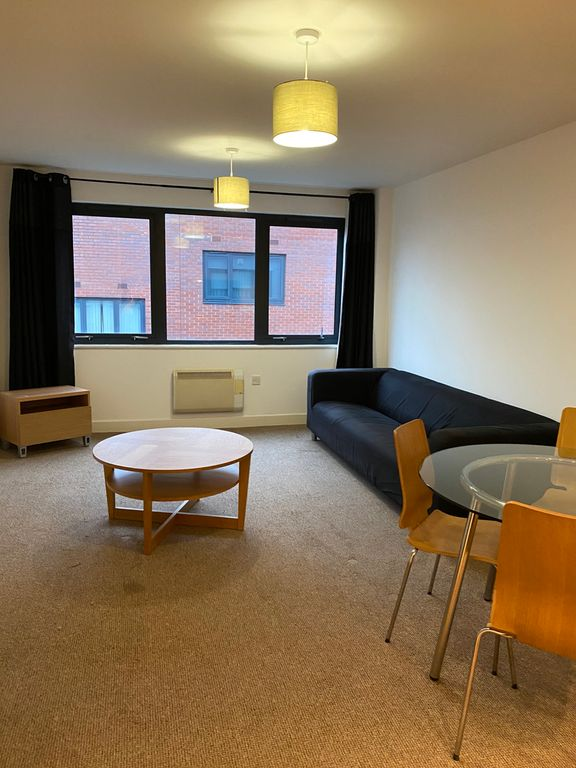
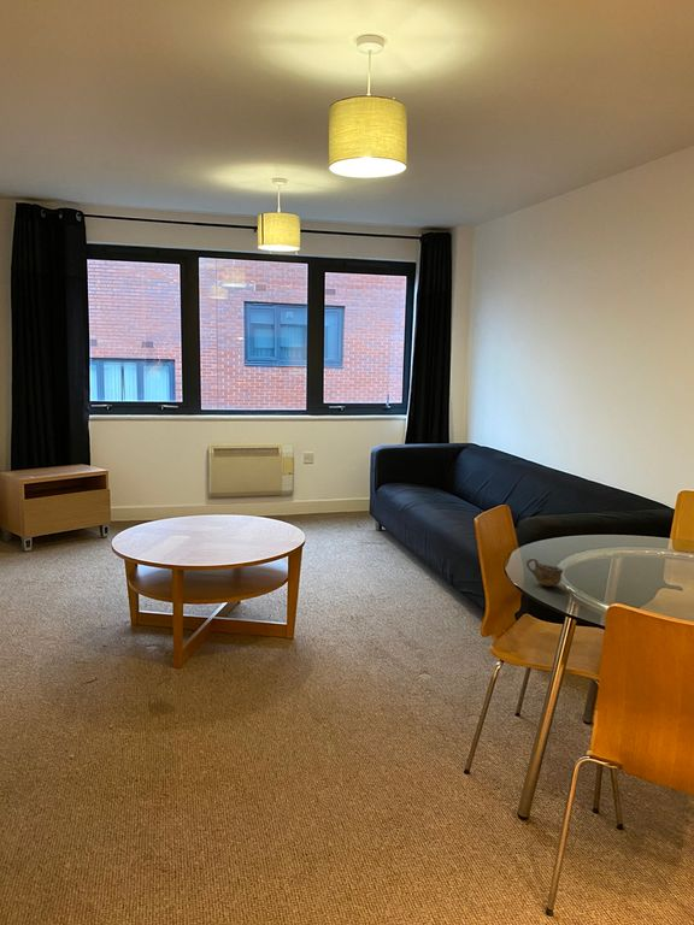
+ cup [525,556,565,588]
